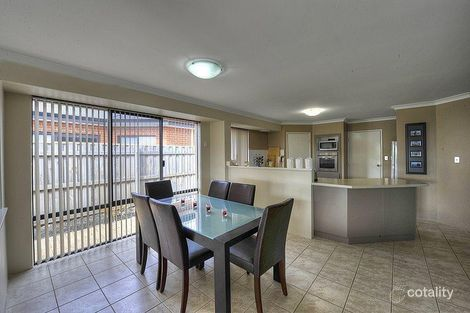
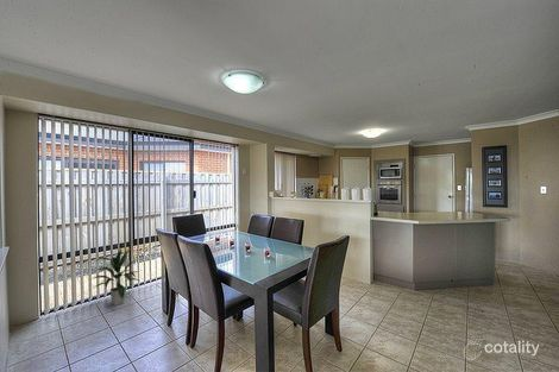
+ indoor plant [89,246,139,307]
